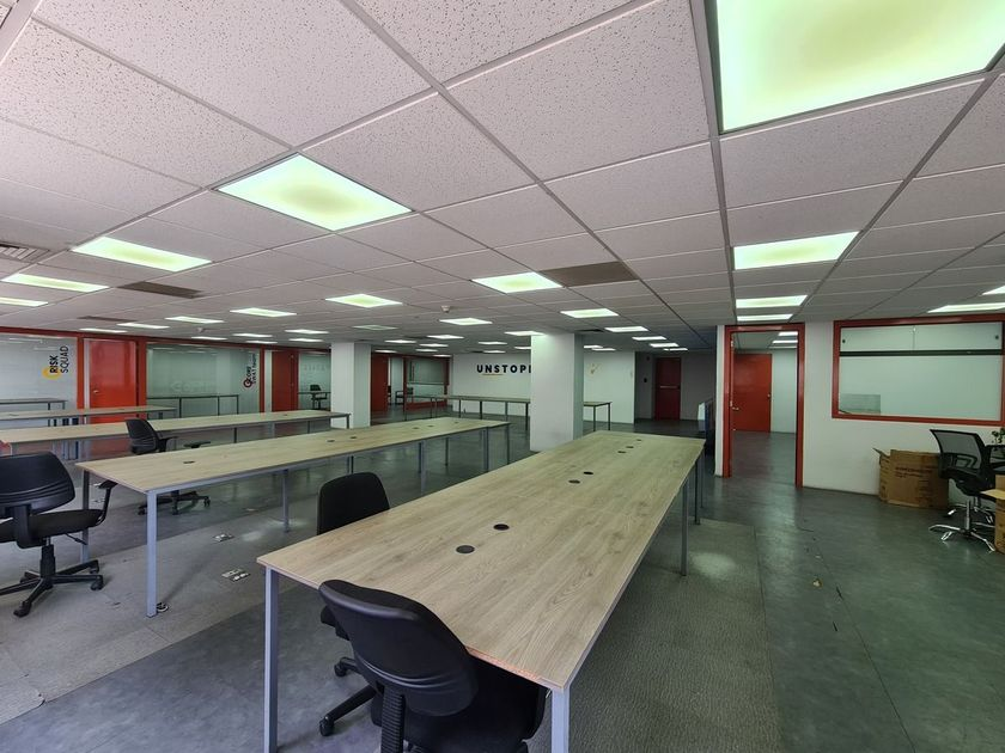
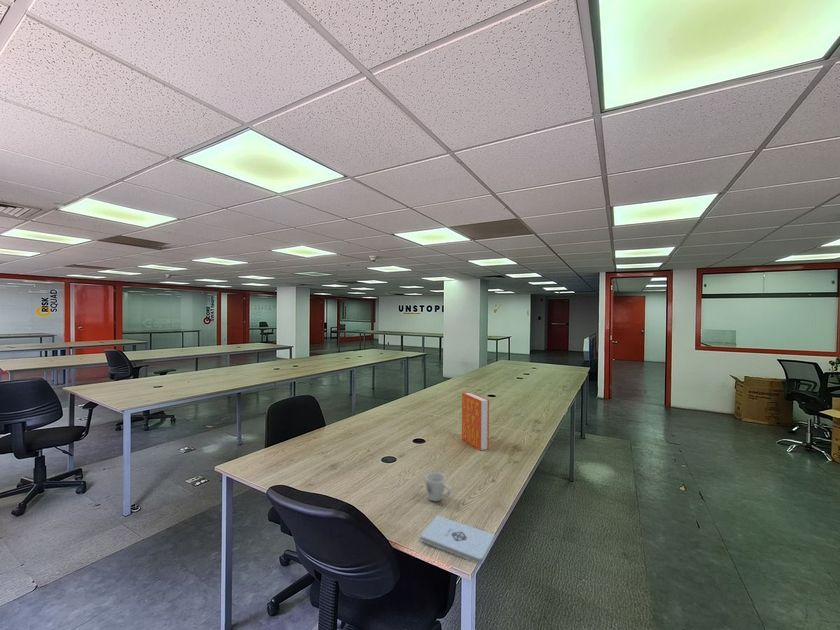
+ mug [424,471,452,502]
+ notepad [421,514,496,565]
+ book [461,391,490,452]
